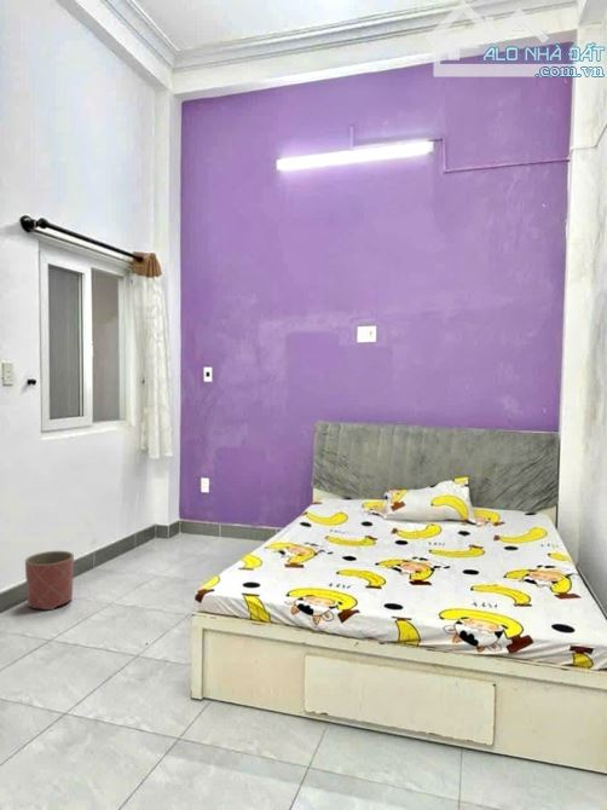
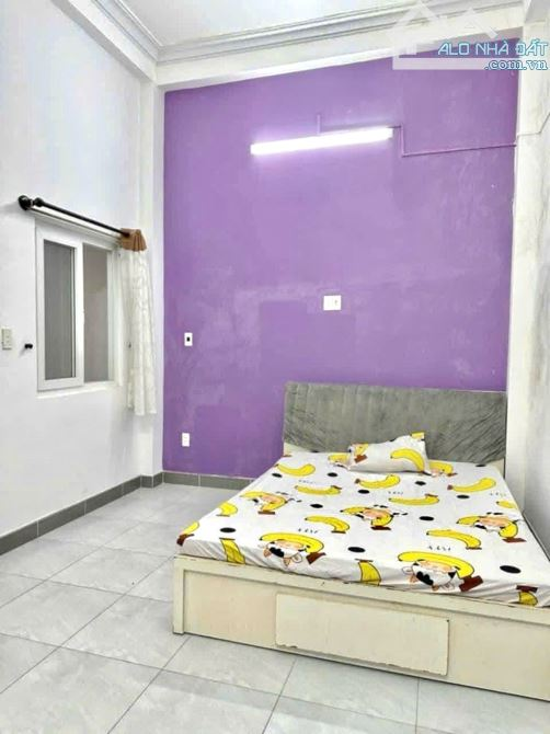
- planter [24,550,75,611]
